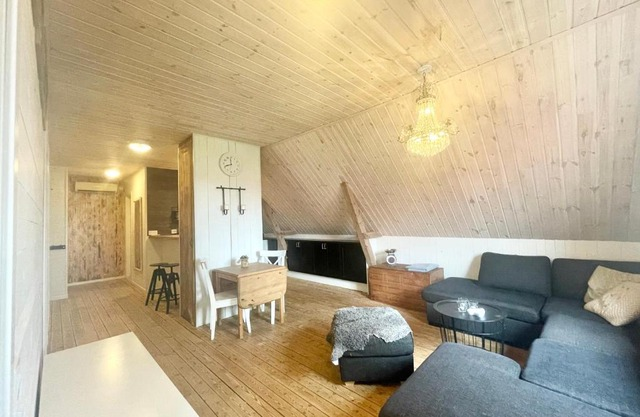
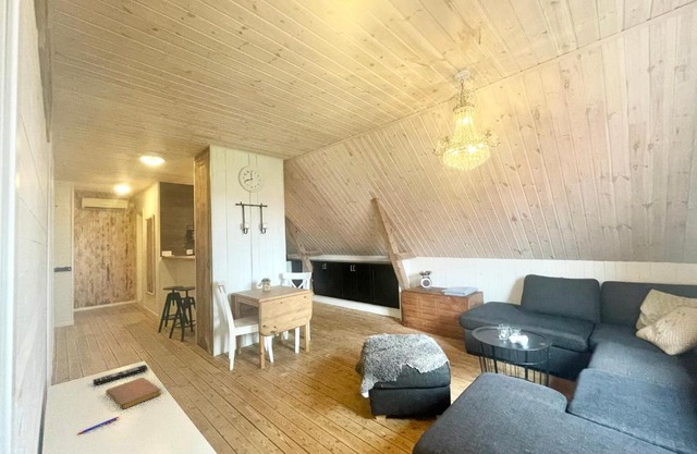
+ notebook [105,377,162,410]
+ pen [76,416,120,435]
+ remote control [91,364,148,386]
